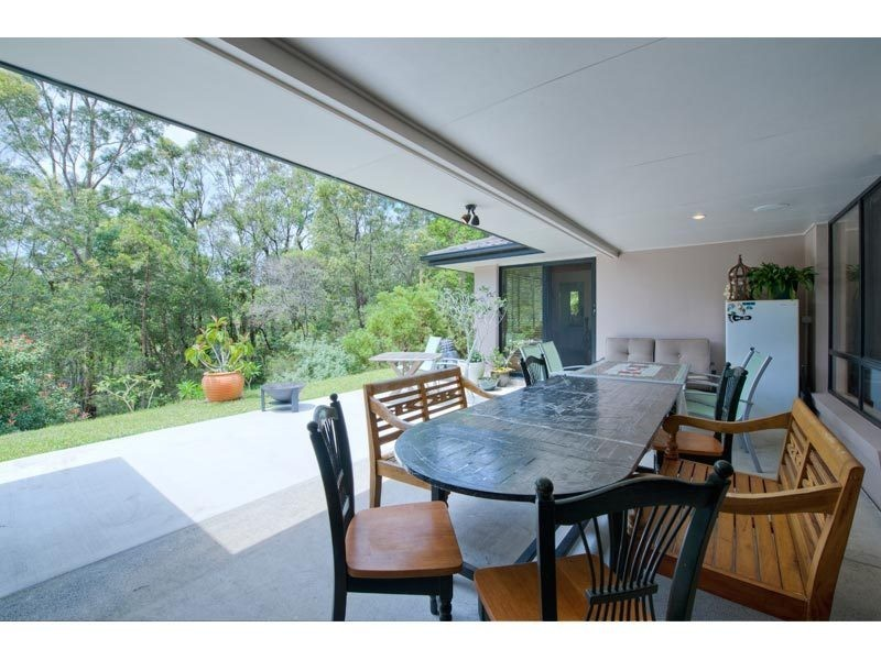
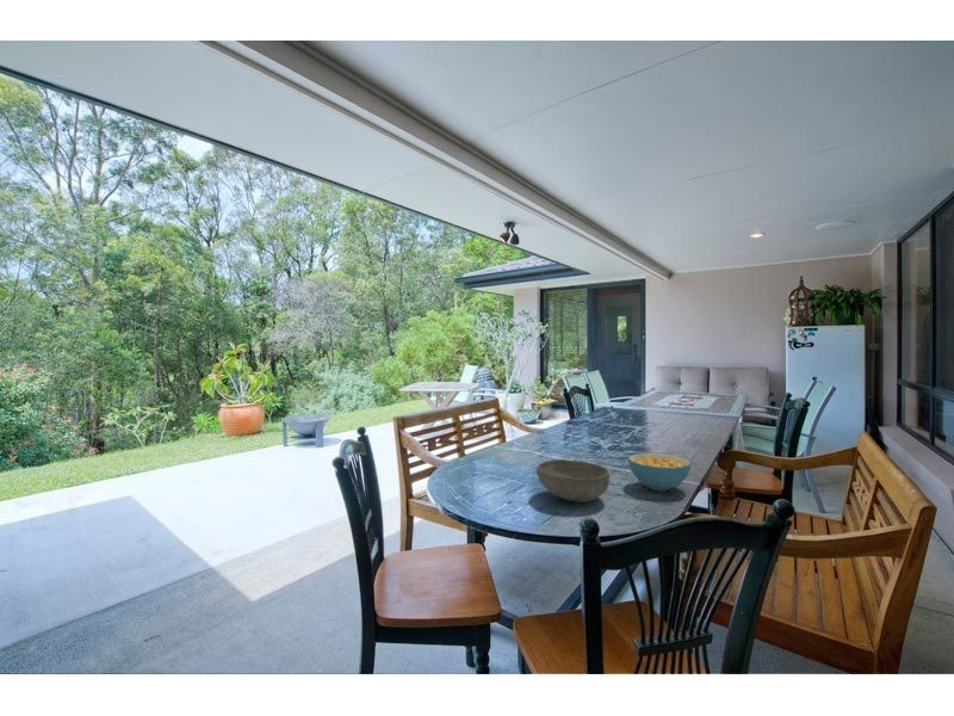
+ bowl [535,458,611,504]
+ cereal bowl [627,452,692,492]
